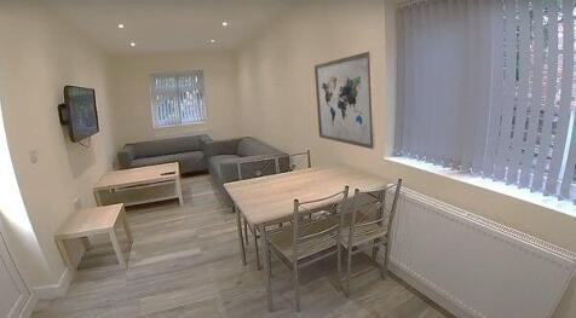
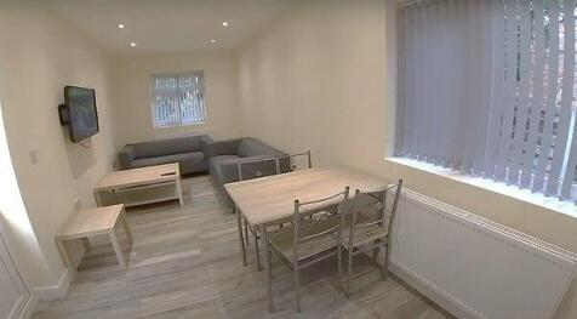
- wall art [313,50,376,150]
